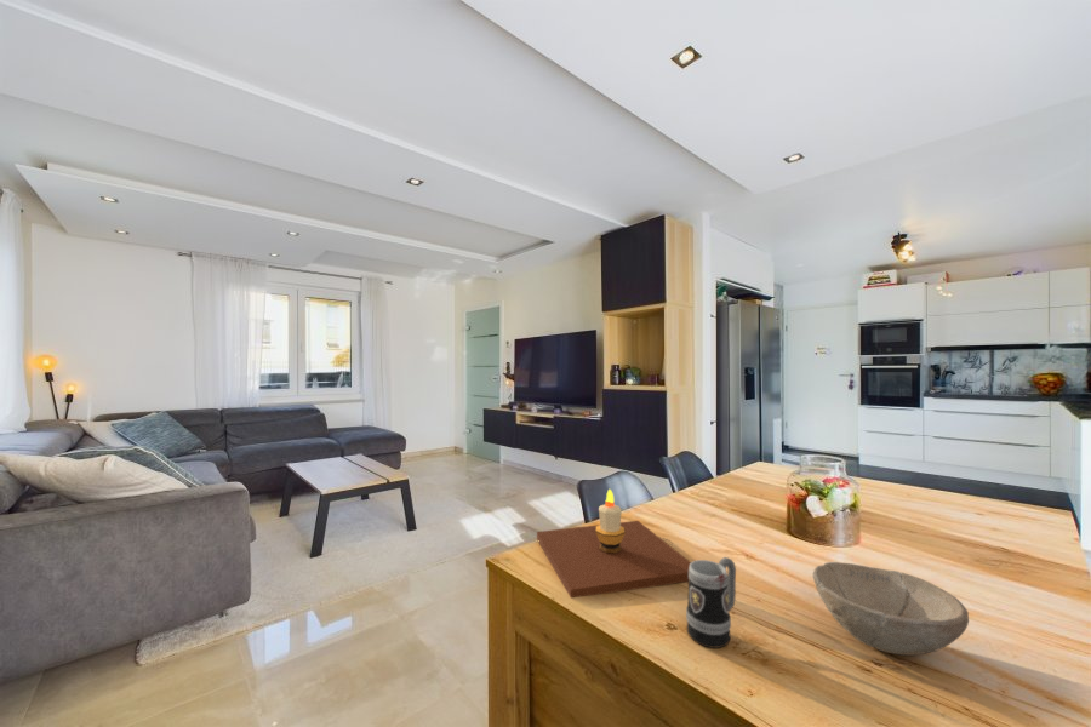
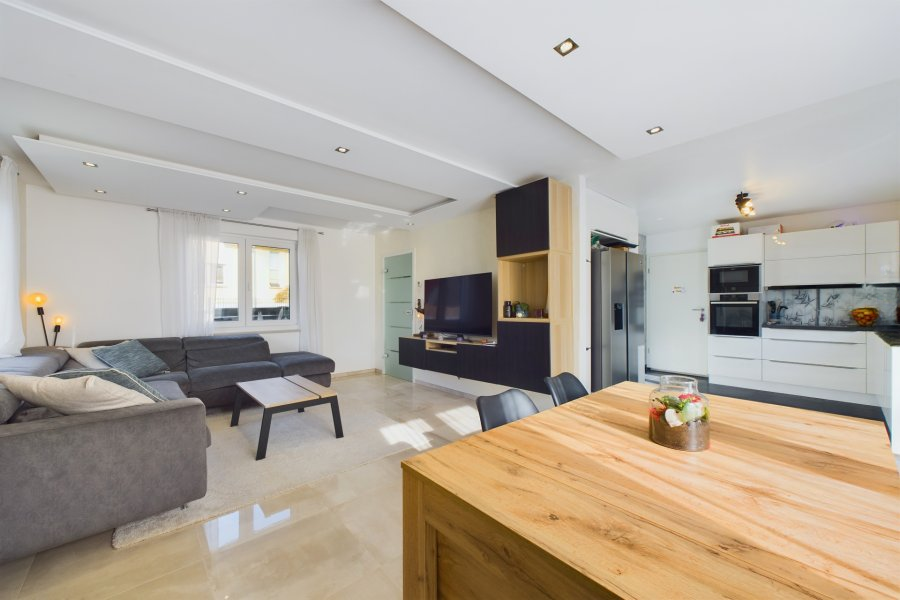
- bowl [812,561,970,657]
- candle [536,488,691,599]
- mug [685,556,737,649]
